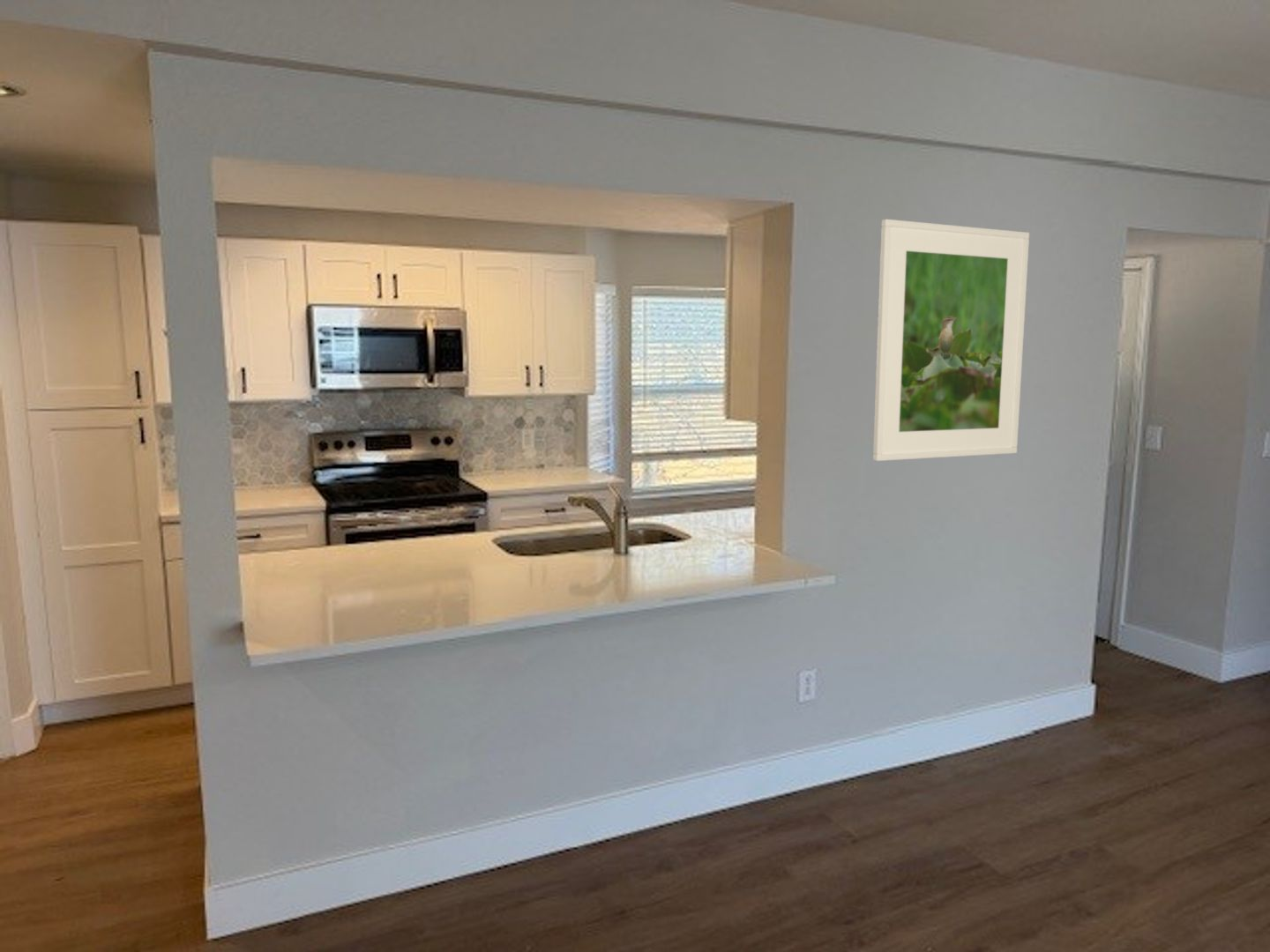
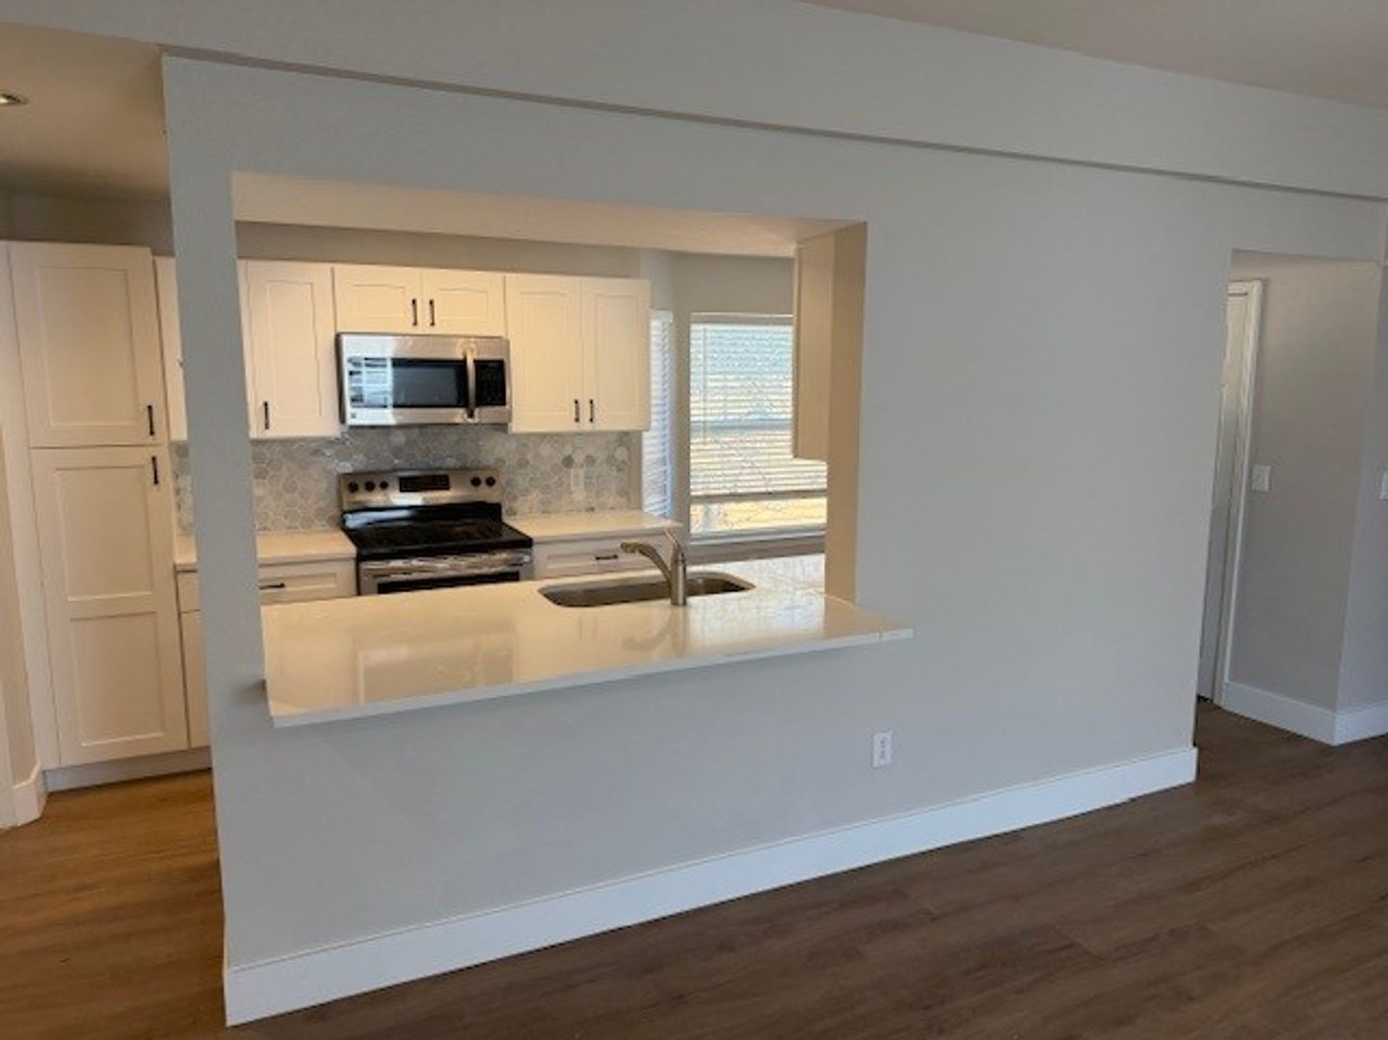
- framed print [872,219,1030,462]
